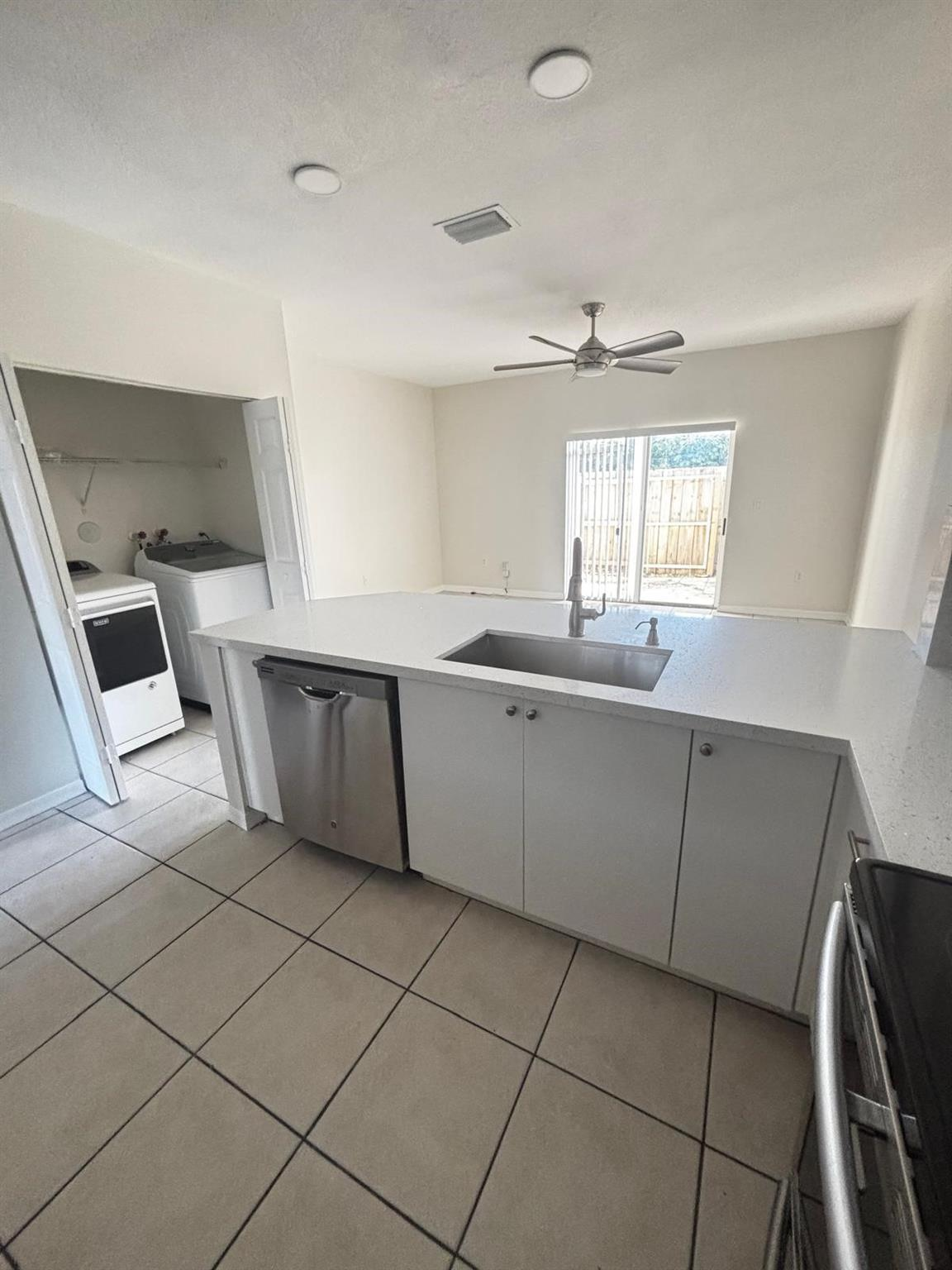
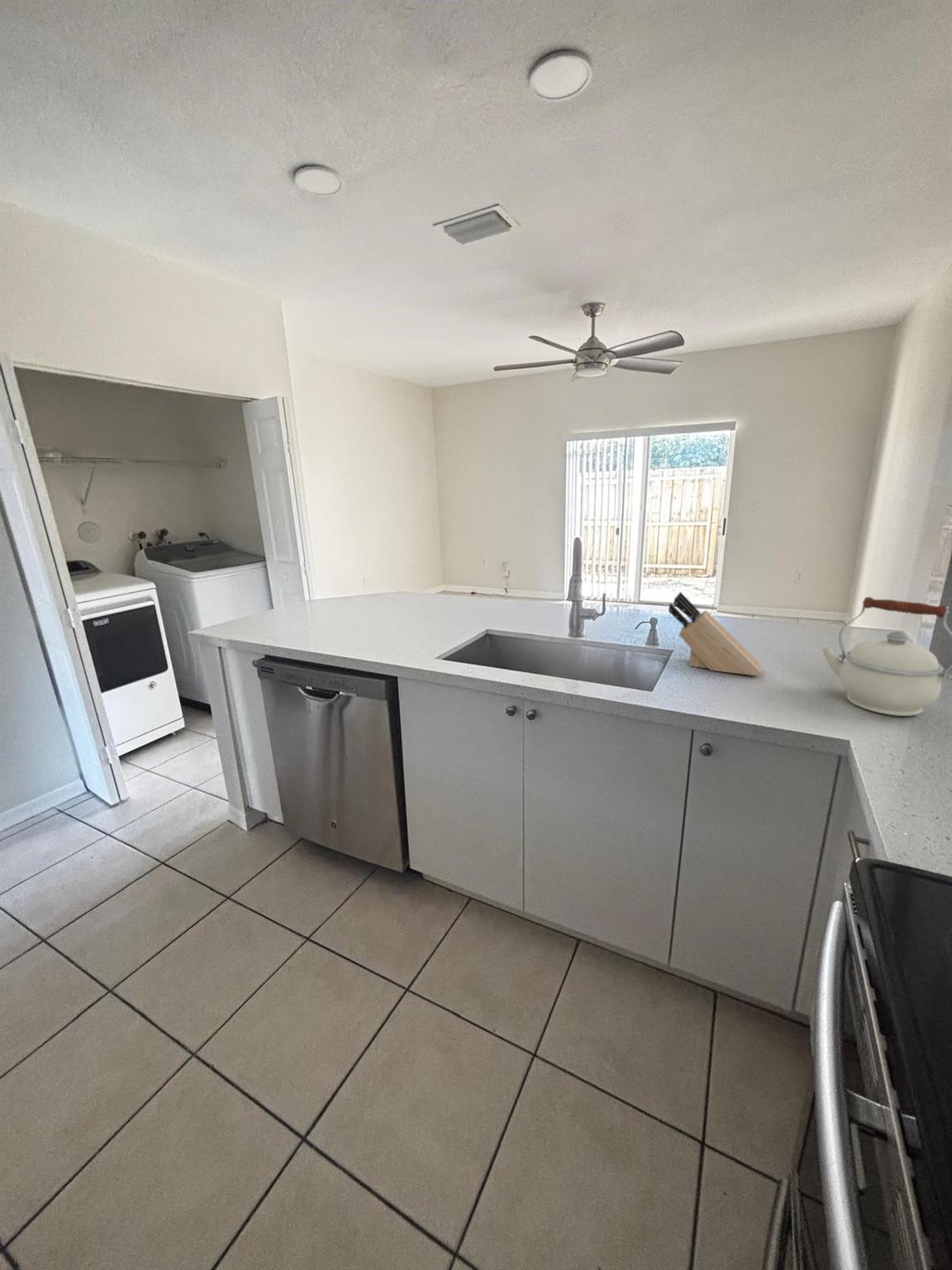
+ kettle [821,596,952,717]
+ knife block [668,591,762,677]
